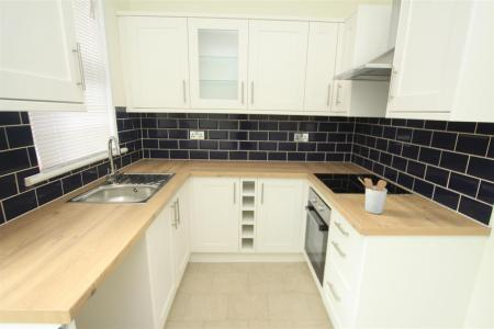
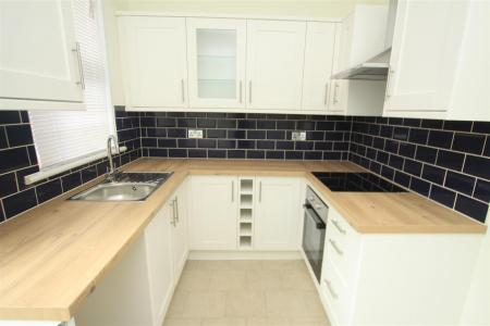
- utensil holder [357,177,389,215]
